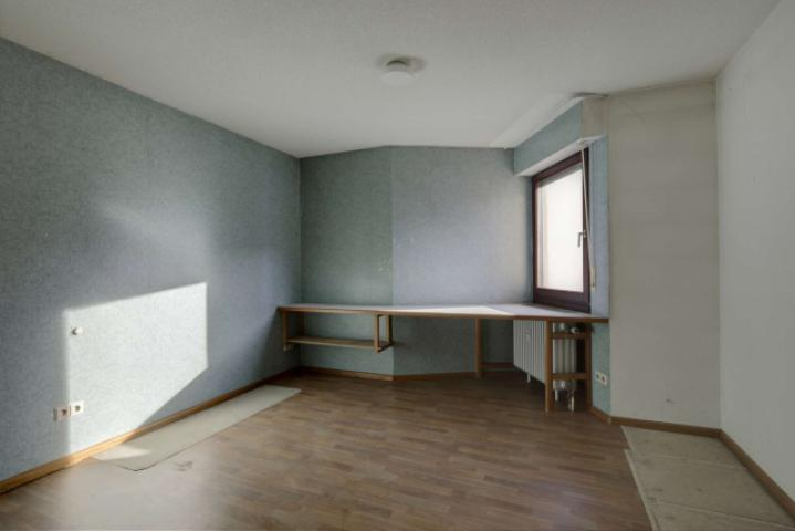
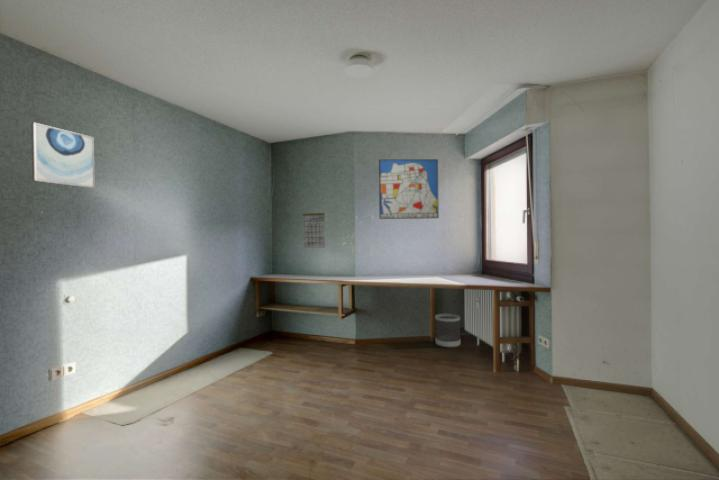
+ wall art [378,158,440,220]
+ calendar [301,206,326,249]
+ wall art [30,121,96,189]
+ wastebasket [434,313,461,348]
